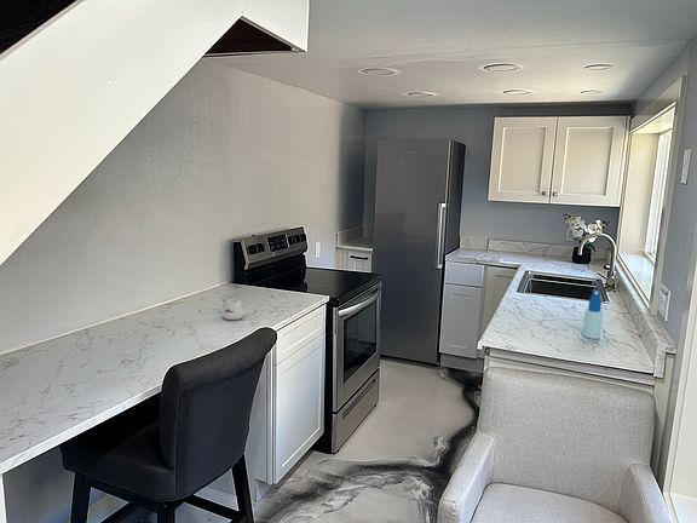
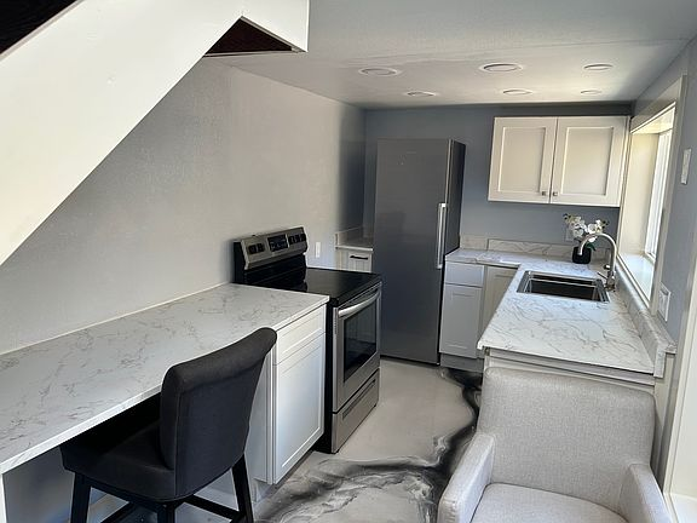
- spray bottle [581,288,604,340]
- mug [221,299,250,321]
